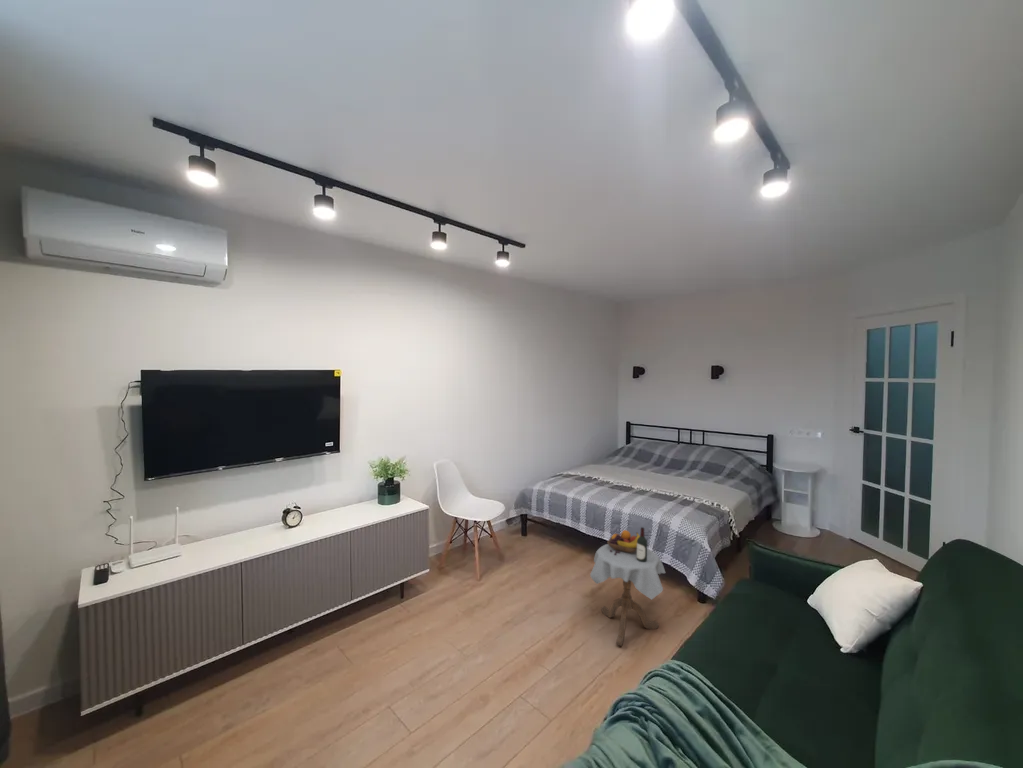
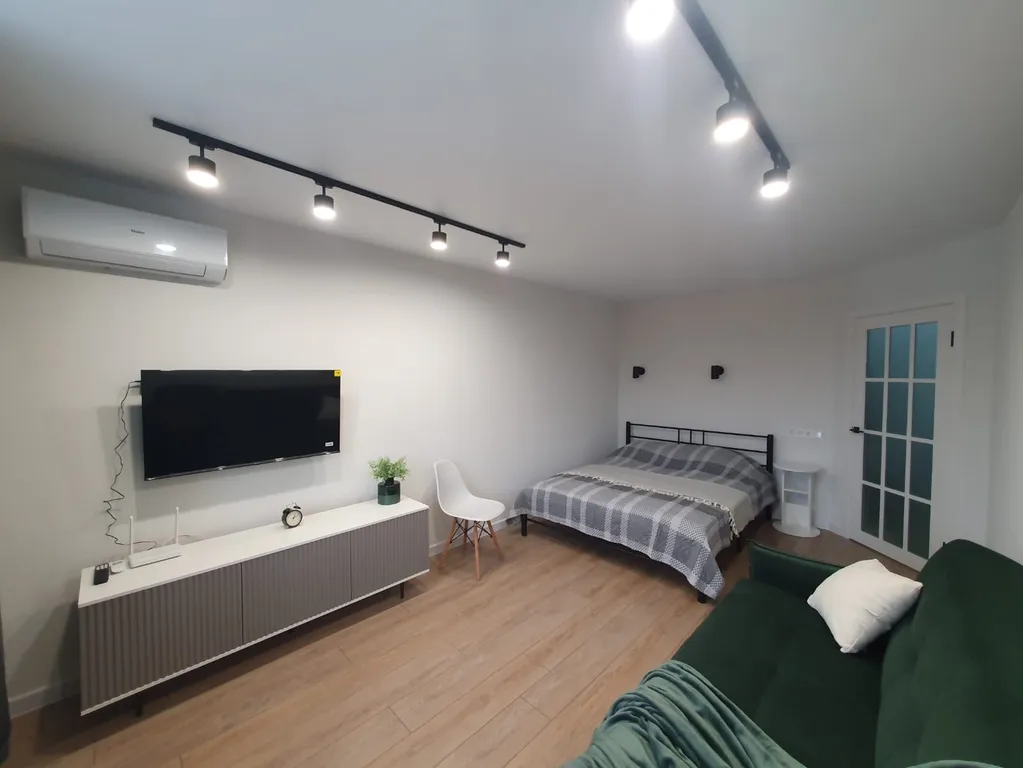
- side table [589,526,666,647]
